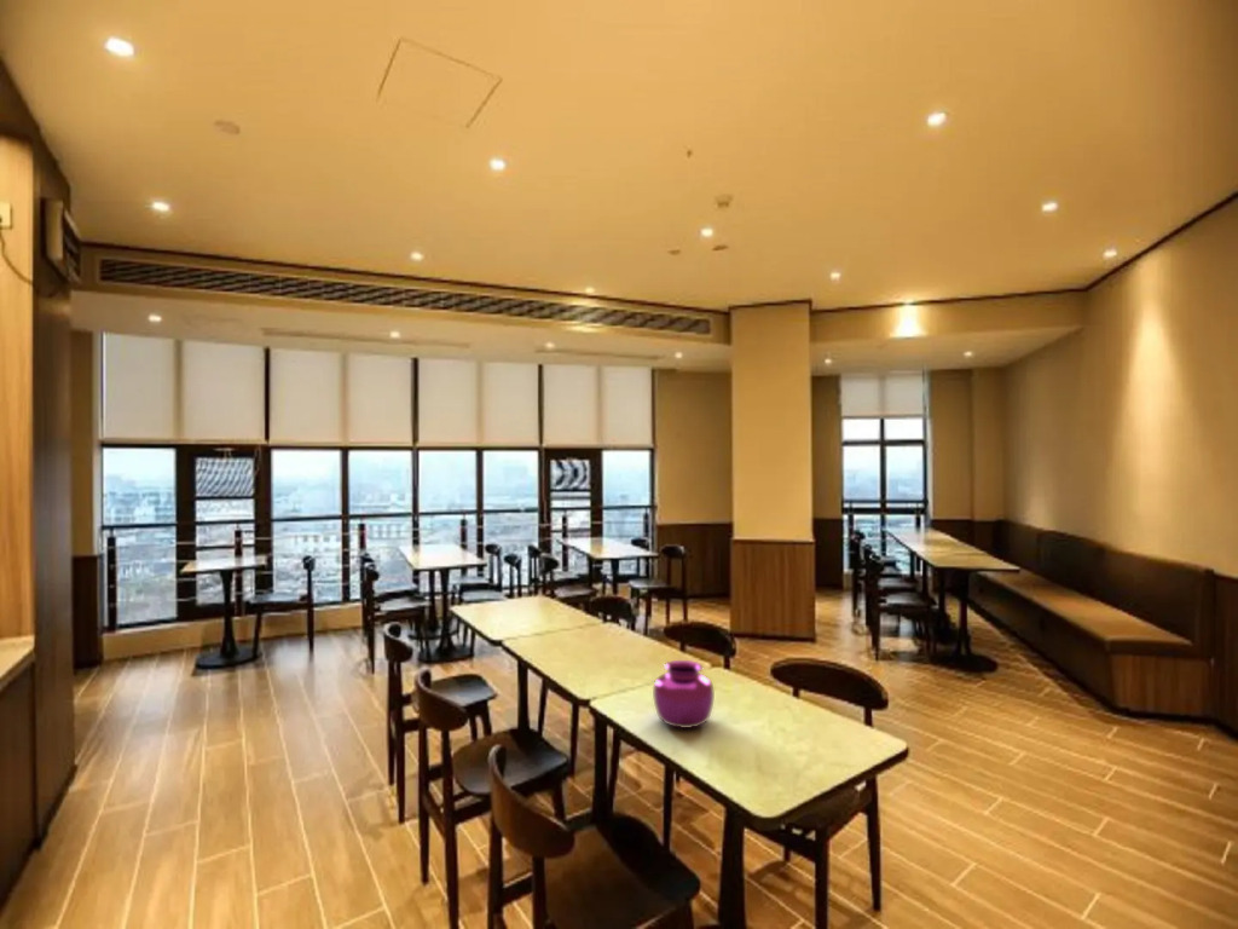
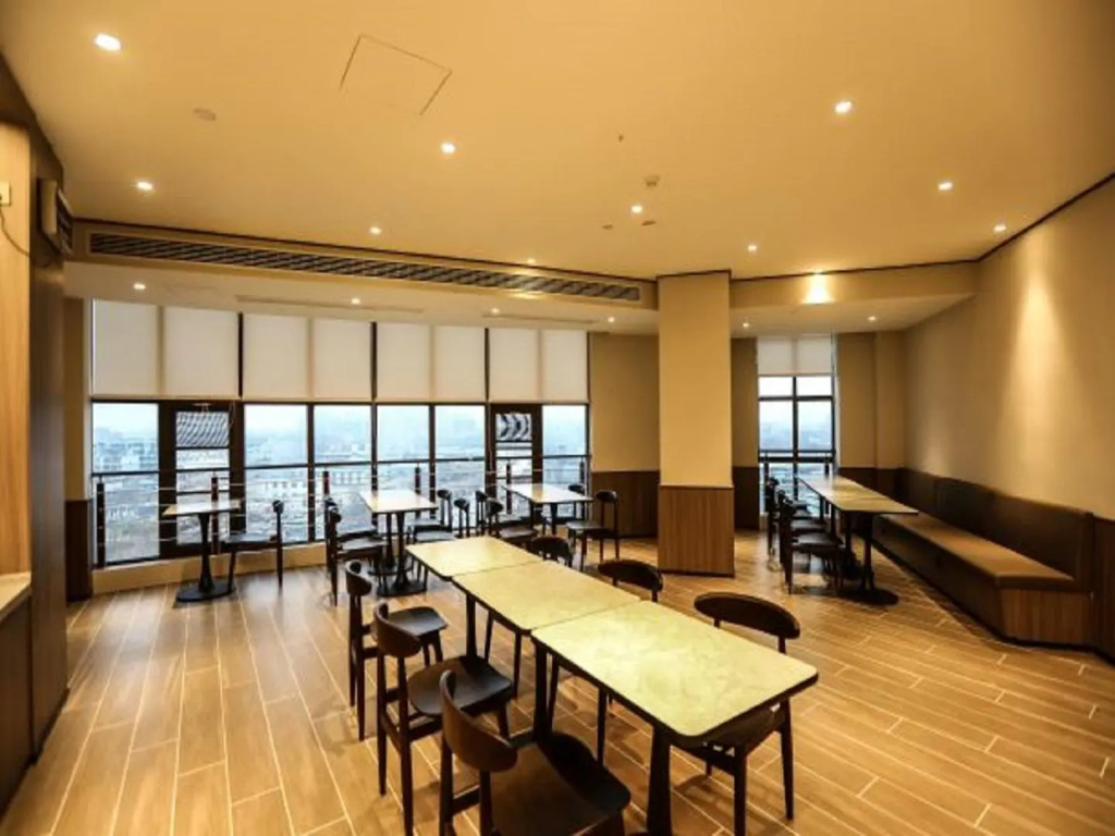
- vase [652,659,716,729]
